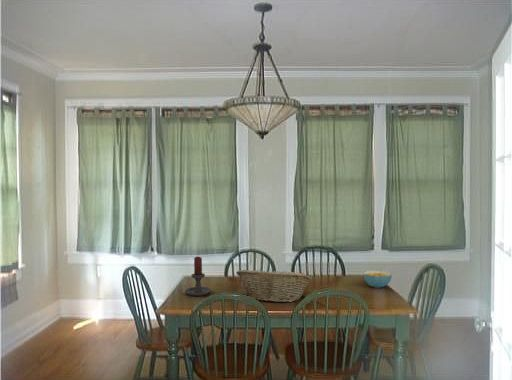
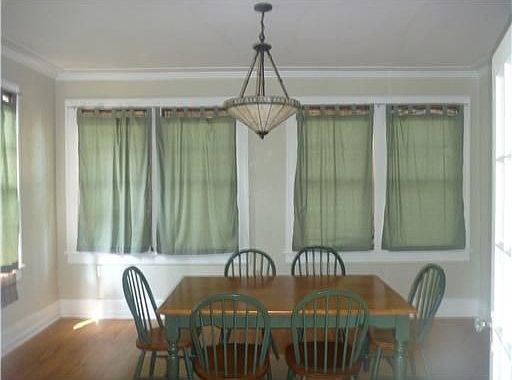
- candle holder [176,256,212,297]
- fruit basket [235,269,312,303]
- cereal bowl [362,270,393,289]
